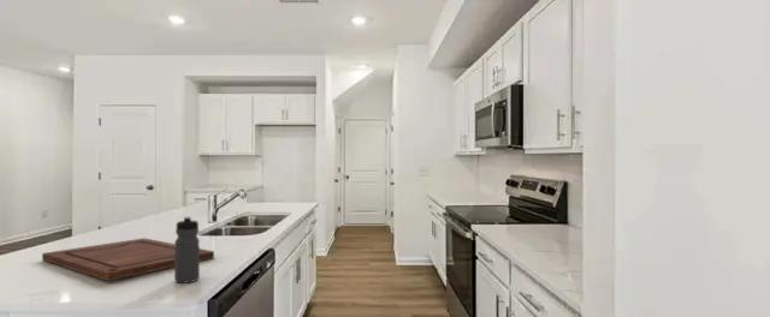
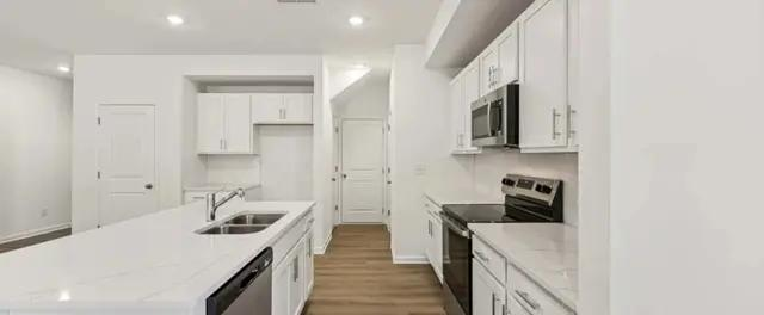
- cutting board [41,237,215,282]
- water bottle [173,216,201,283]
